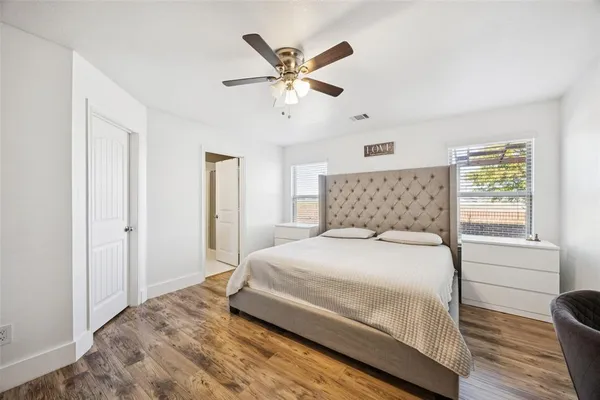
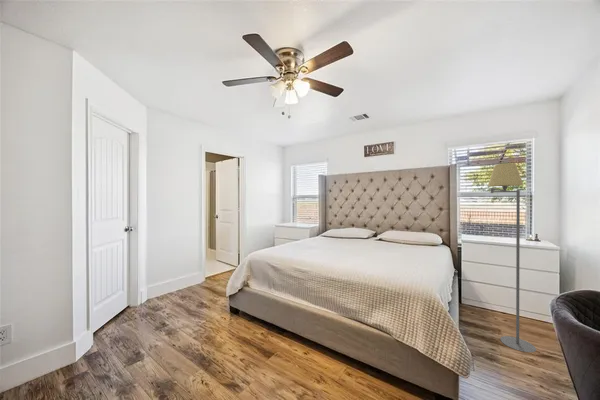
+ floor lamp [487,162,537,353]
